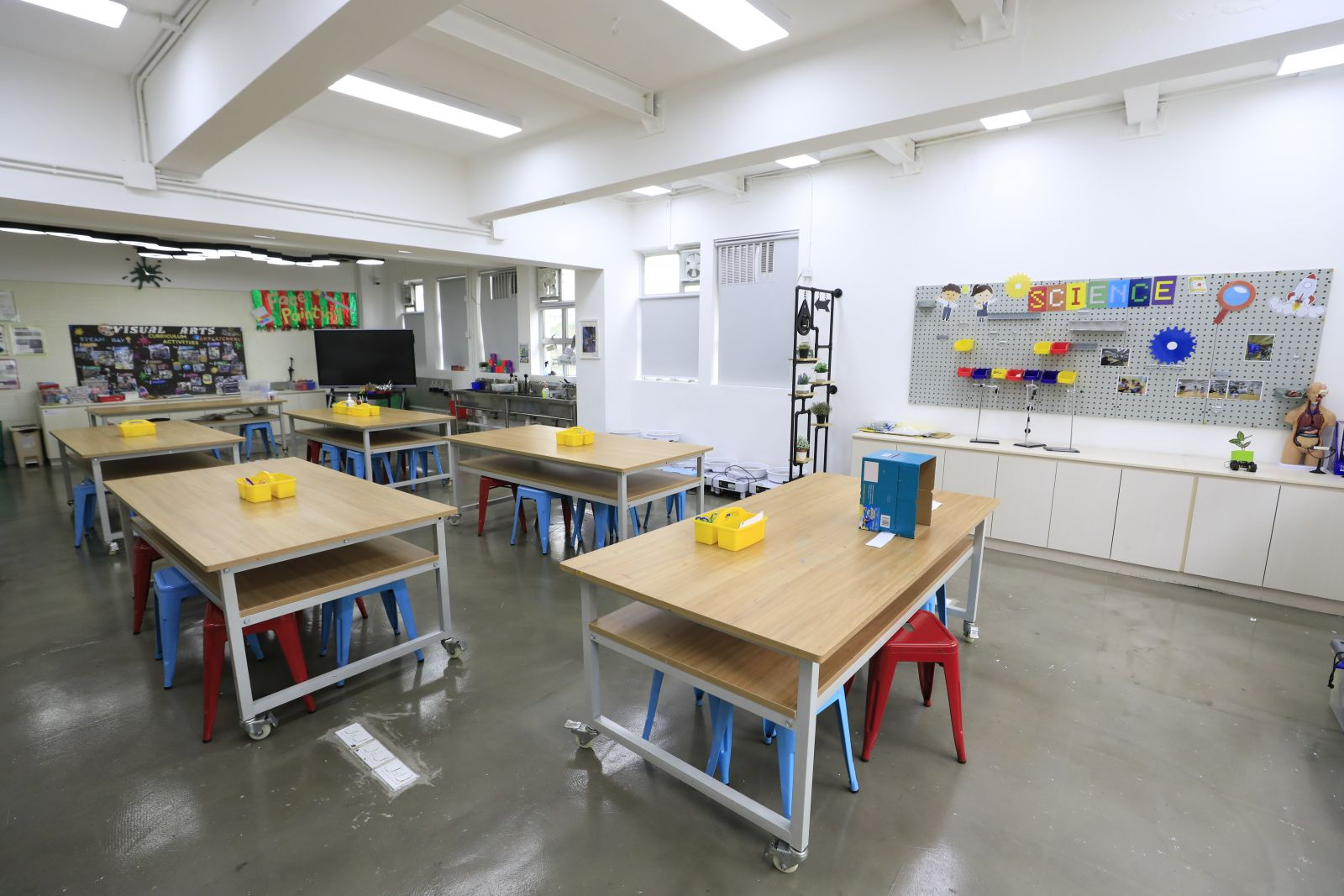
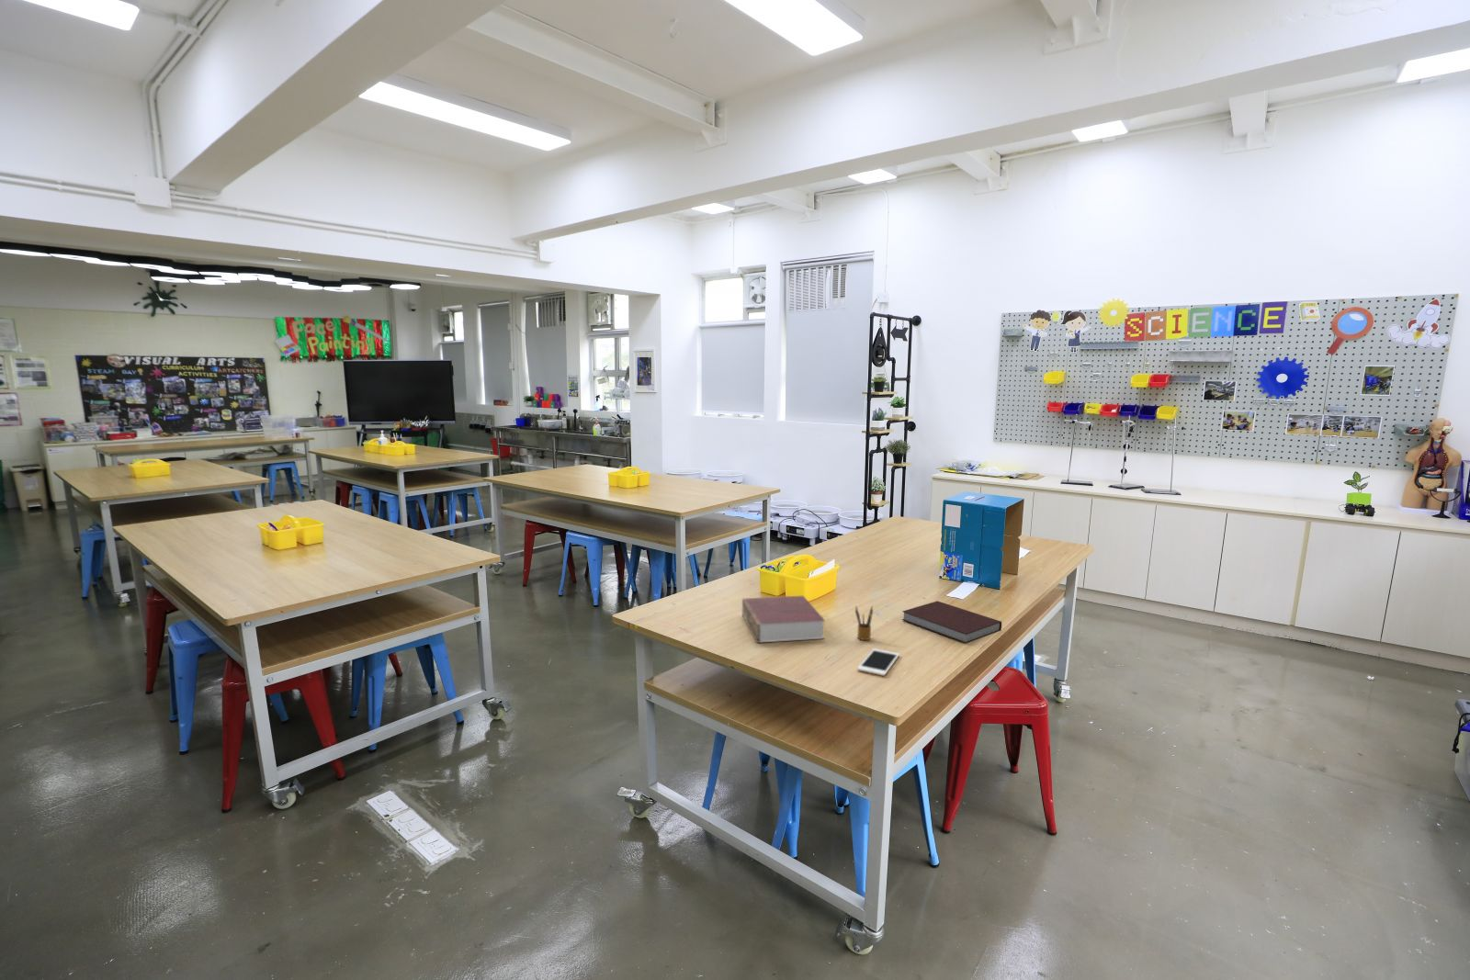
+ book [742,595,826,644]
+ cell phone [856,648,900,677]
+ notebook [901,599,1002,644]
+ pencil box [854,605,874,641]
